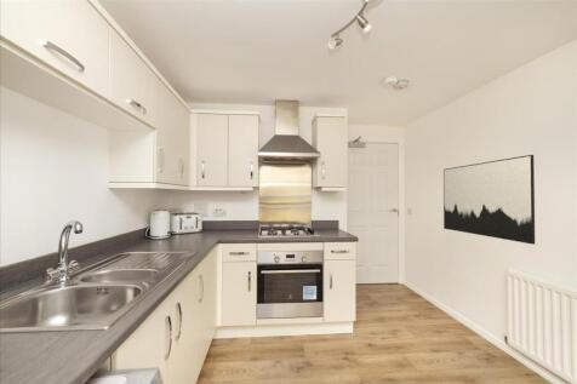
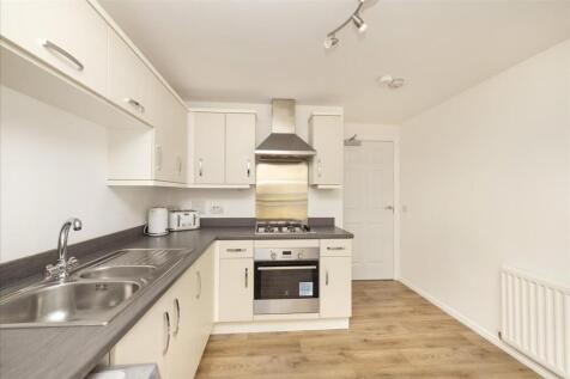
- wall art [442,154,536,246]
